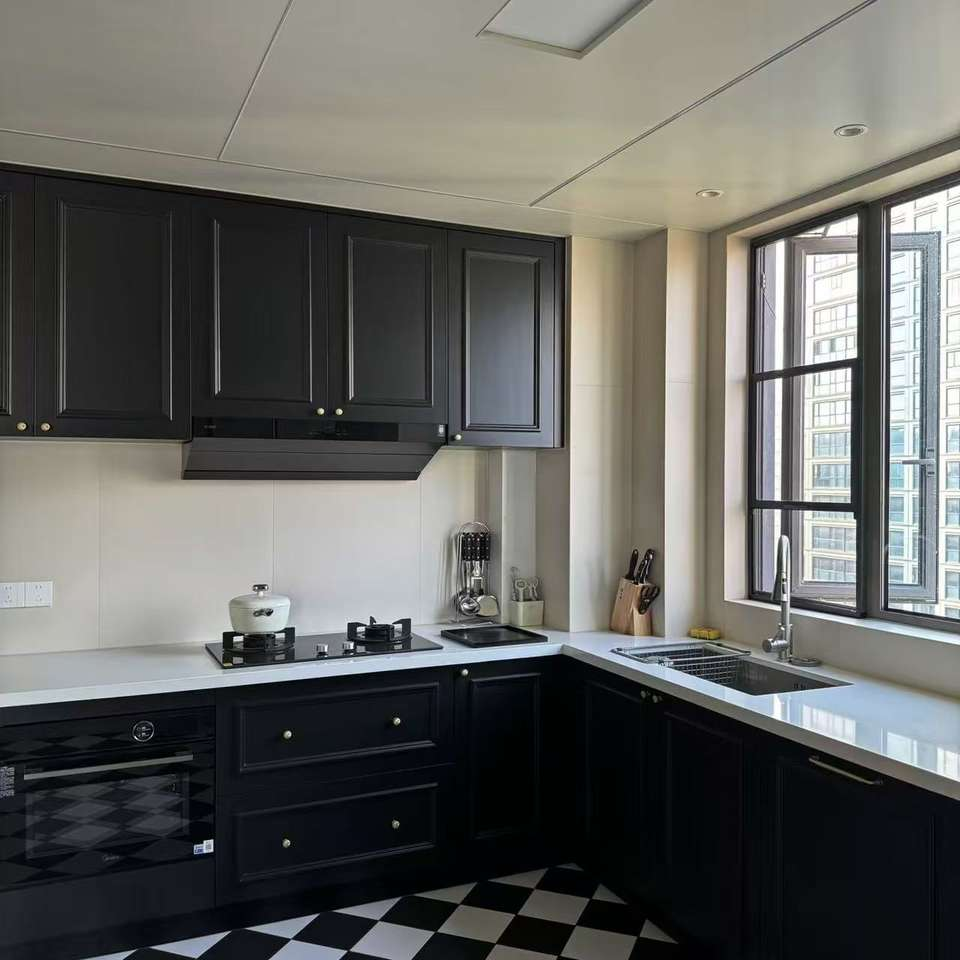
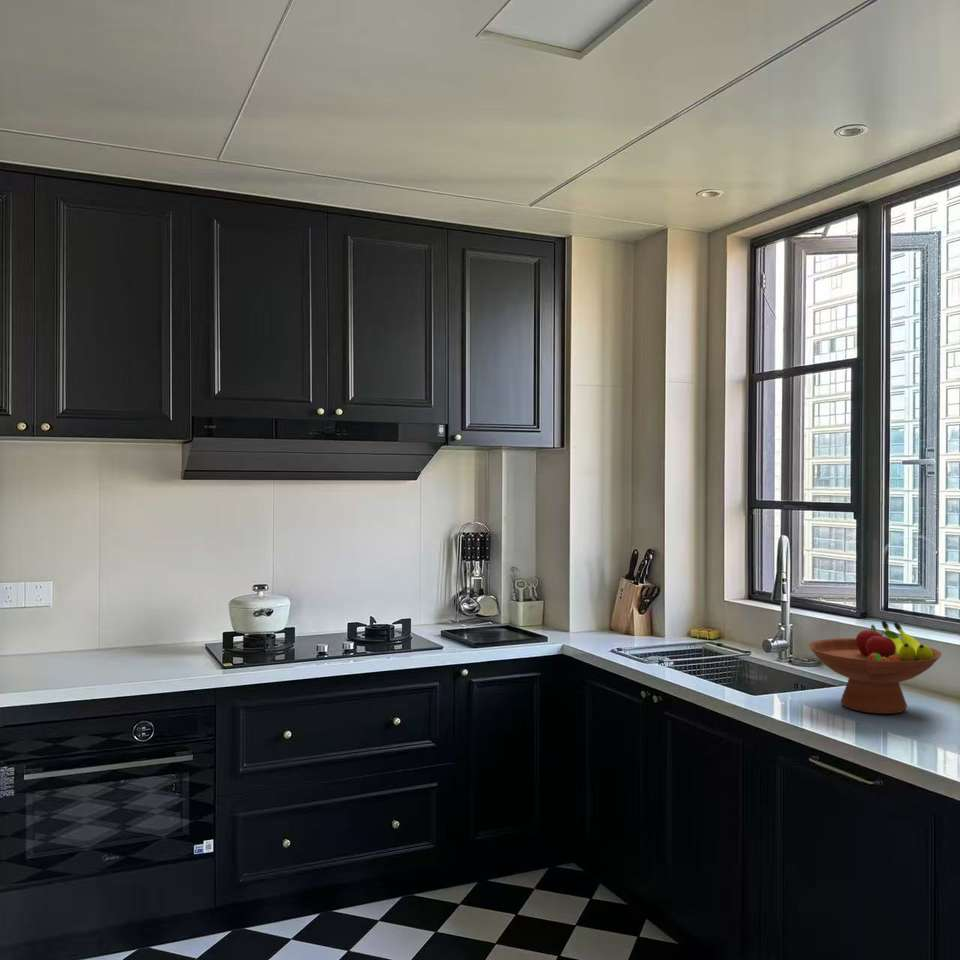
+ fruit bowl [808,619,943,715]
